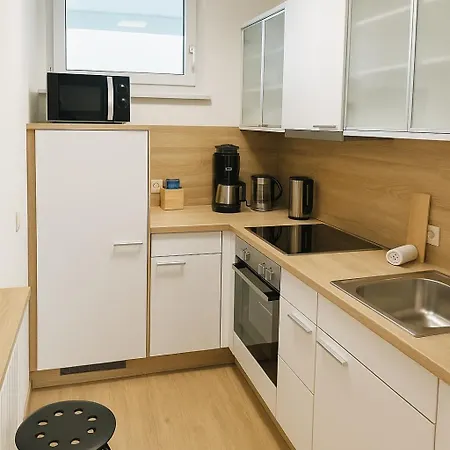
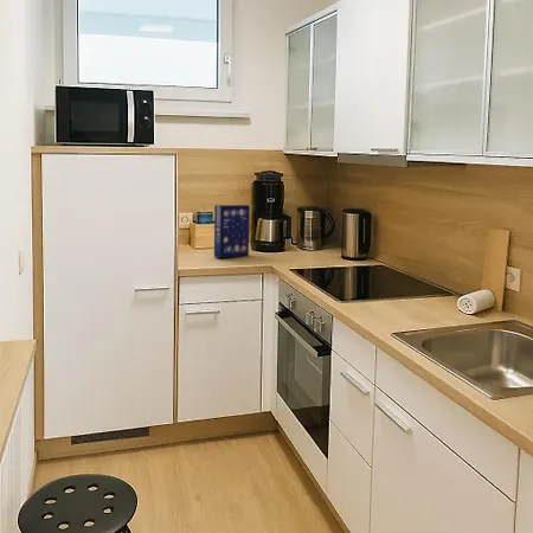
+ cereal box [213,204,251,259]
